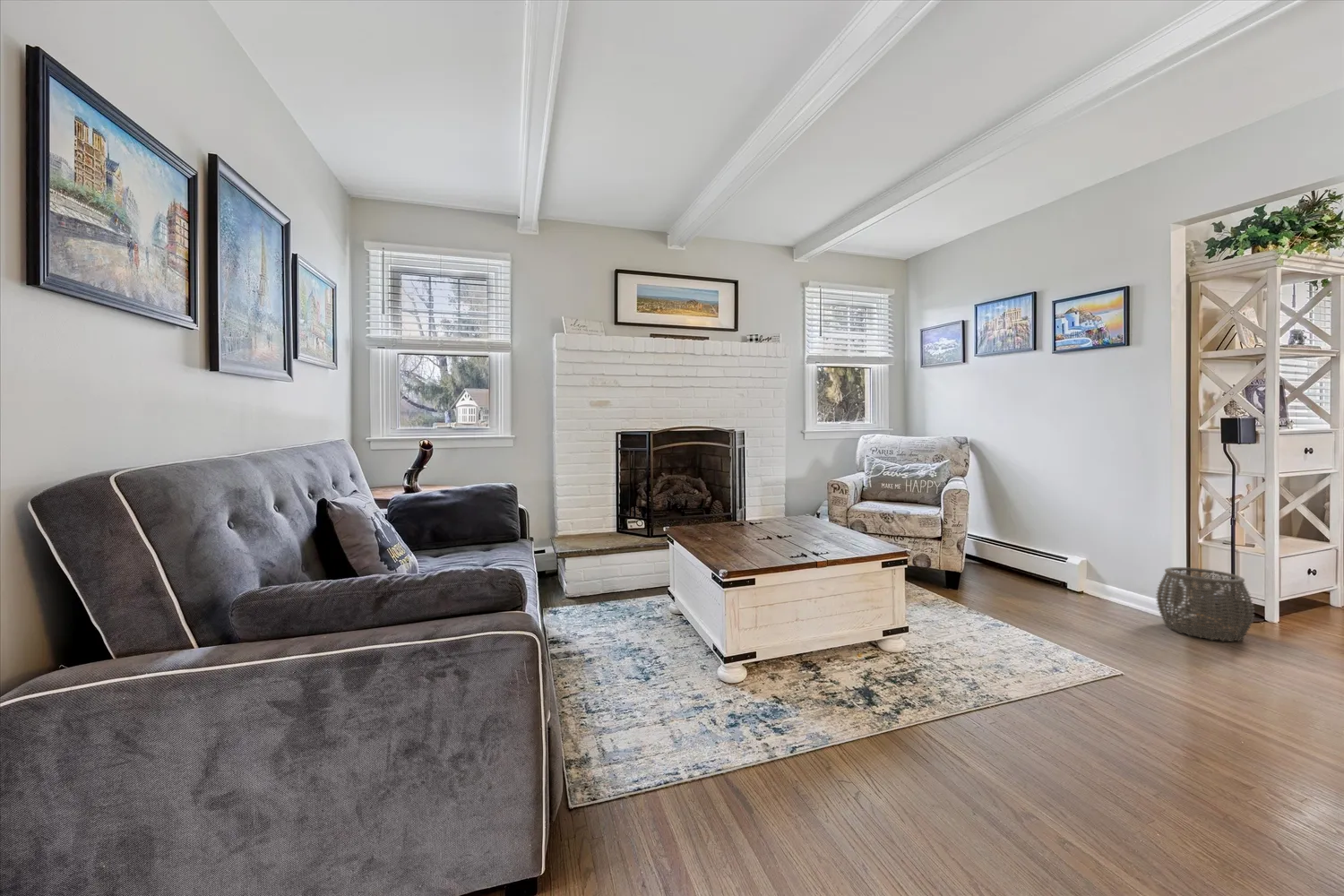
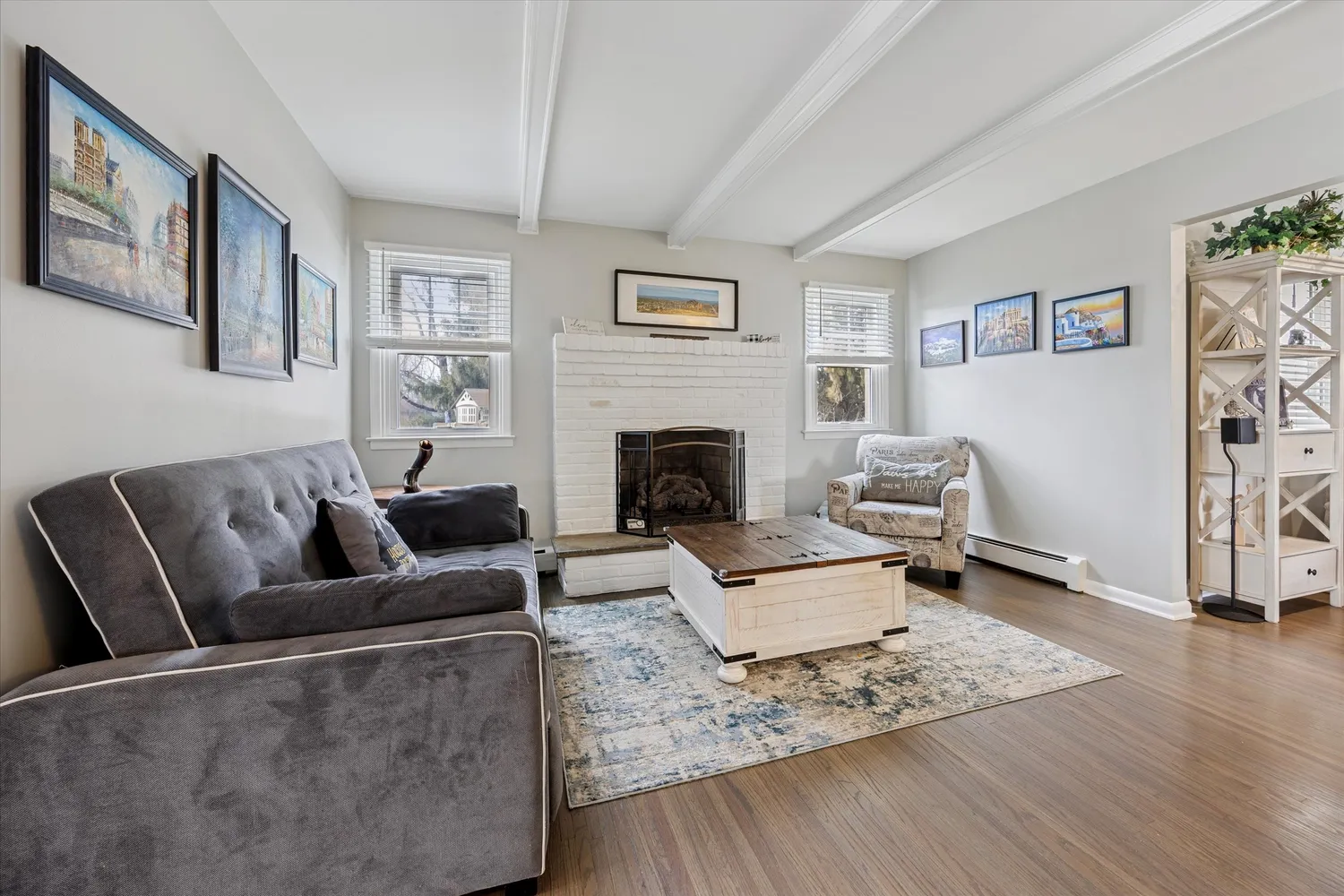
- woven basket [1155,566,1255,642]
